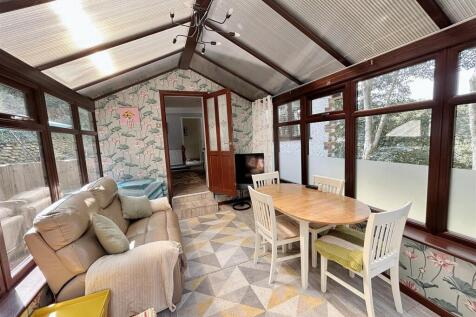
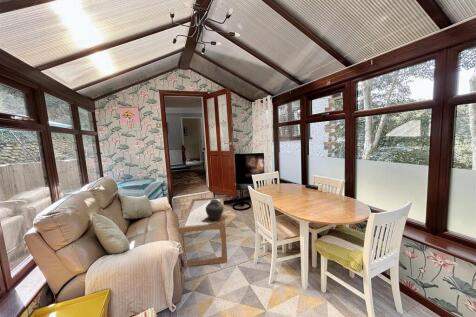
+ ceramic pot [202,200,230,224]
+ coffee table [177,196,228,267]
